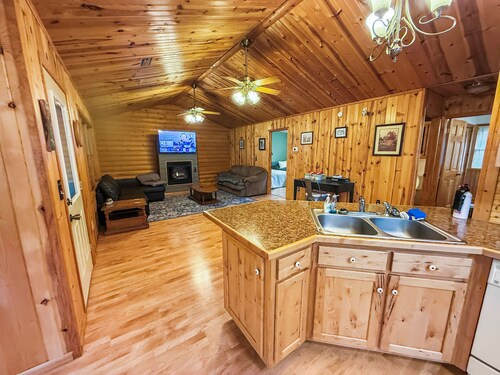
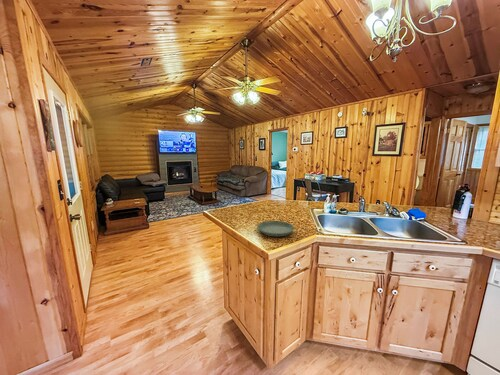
+ saucer [256,220,295,238]
